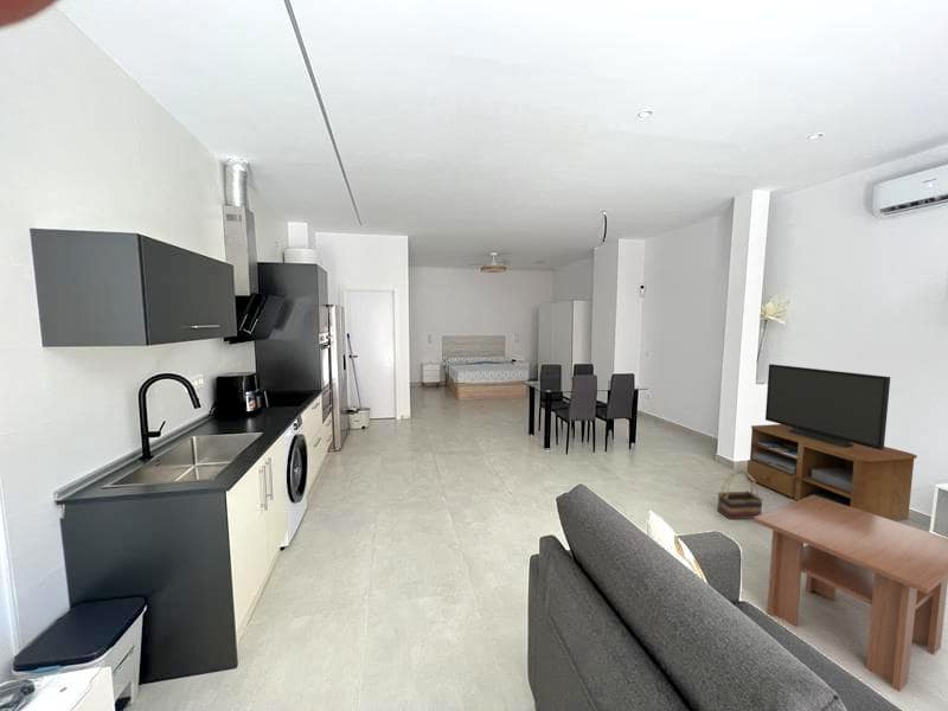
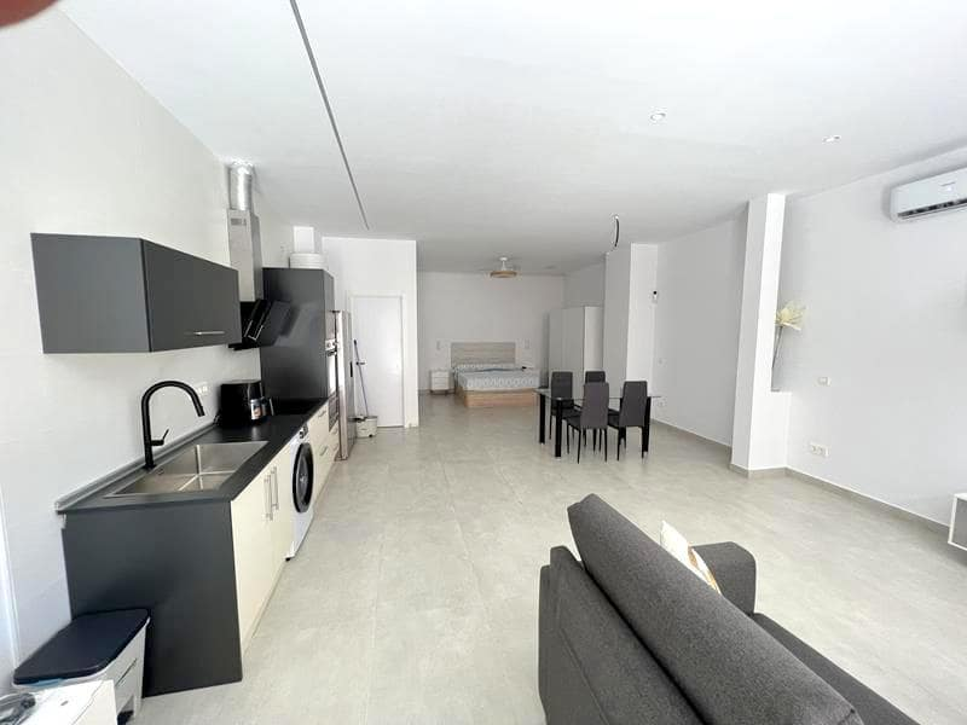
- coffee table [752,495,948,693]
- basket [717,469,764,520]
- tv stand [745,363,918,523]
